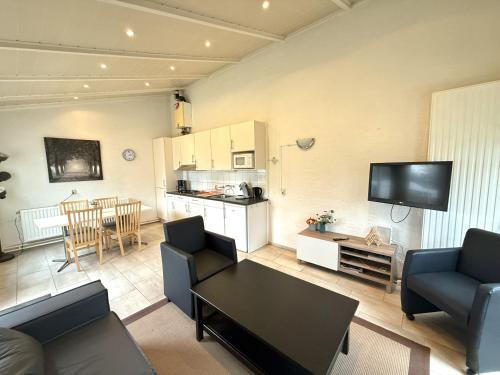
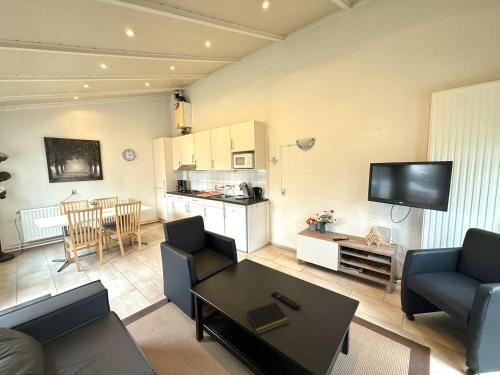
+ remote control [271,290,301,310]
+ notepad [245,301,290,335]
